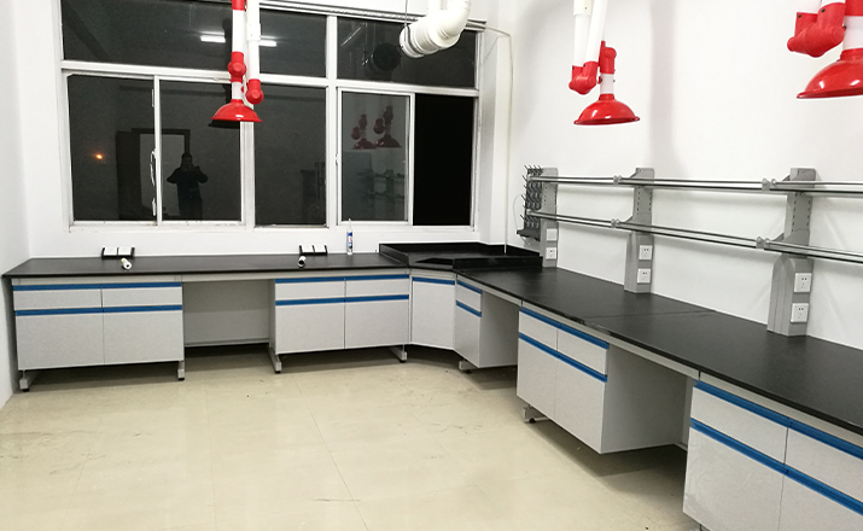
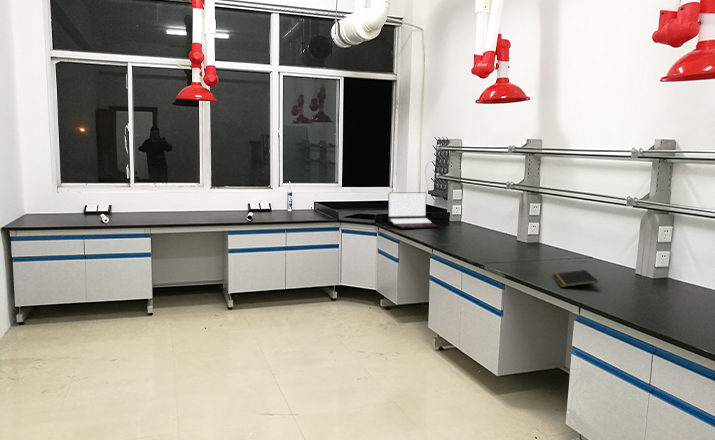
+ notepad [551,269,599,288]
+ laptop [387,192,441,229]
